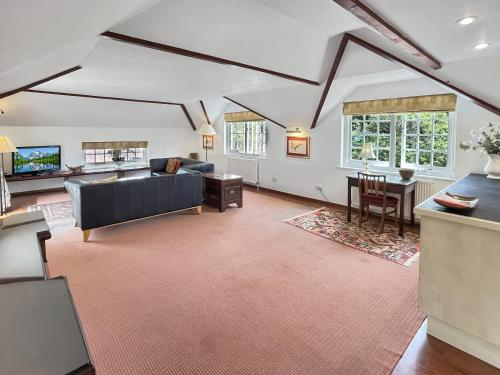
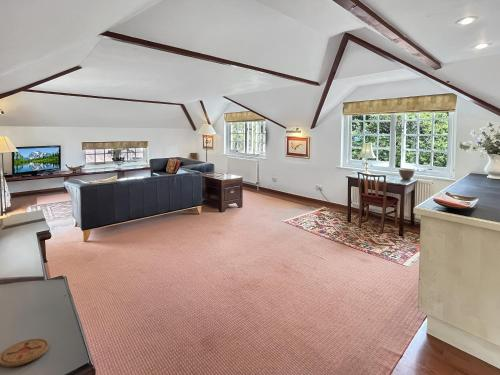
+ coaster [0,338,50,368]
